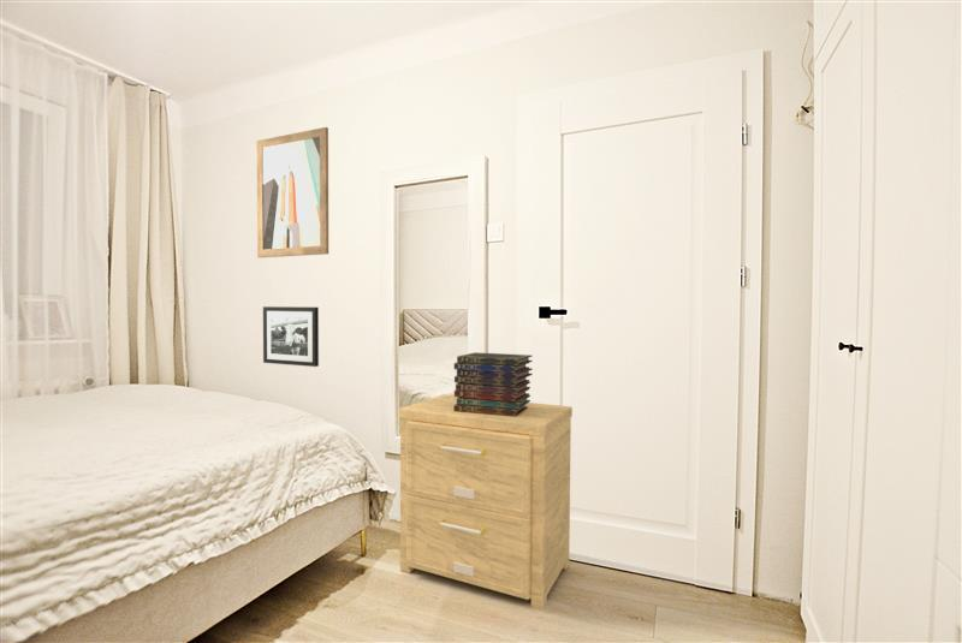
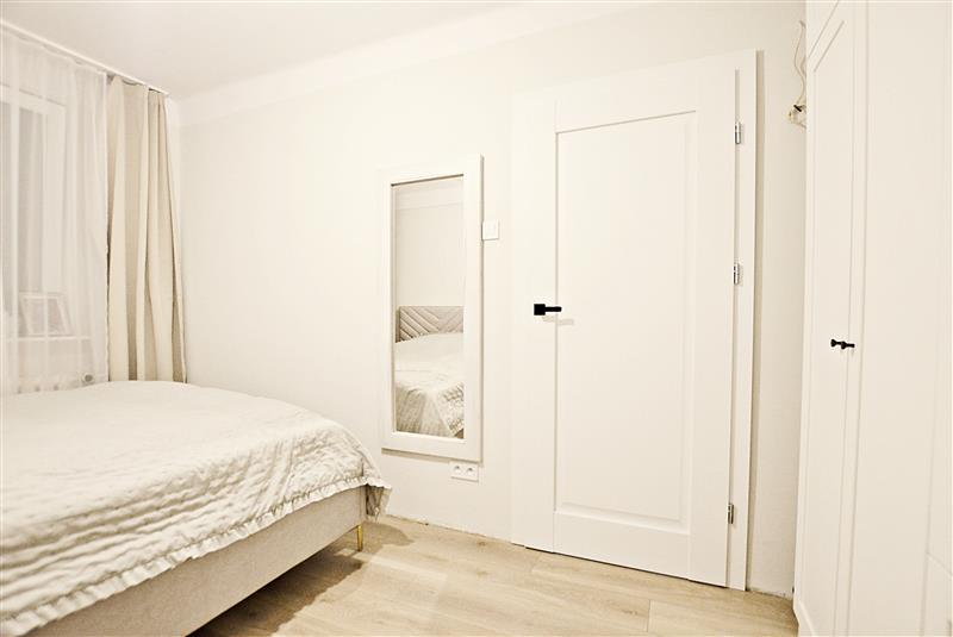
- wall art [255,126,329,258]
- side table [398,393,574,609]
- book stack [453,351,534,417]
- picture frame [262,305,320,368]
